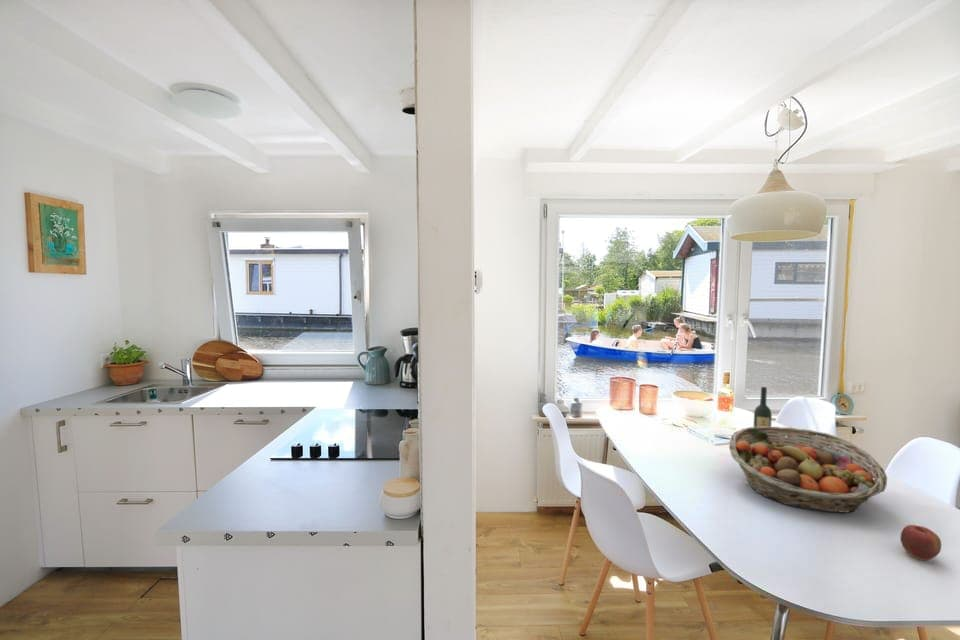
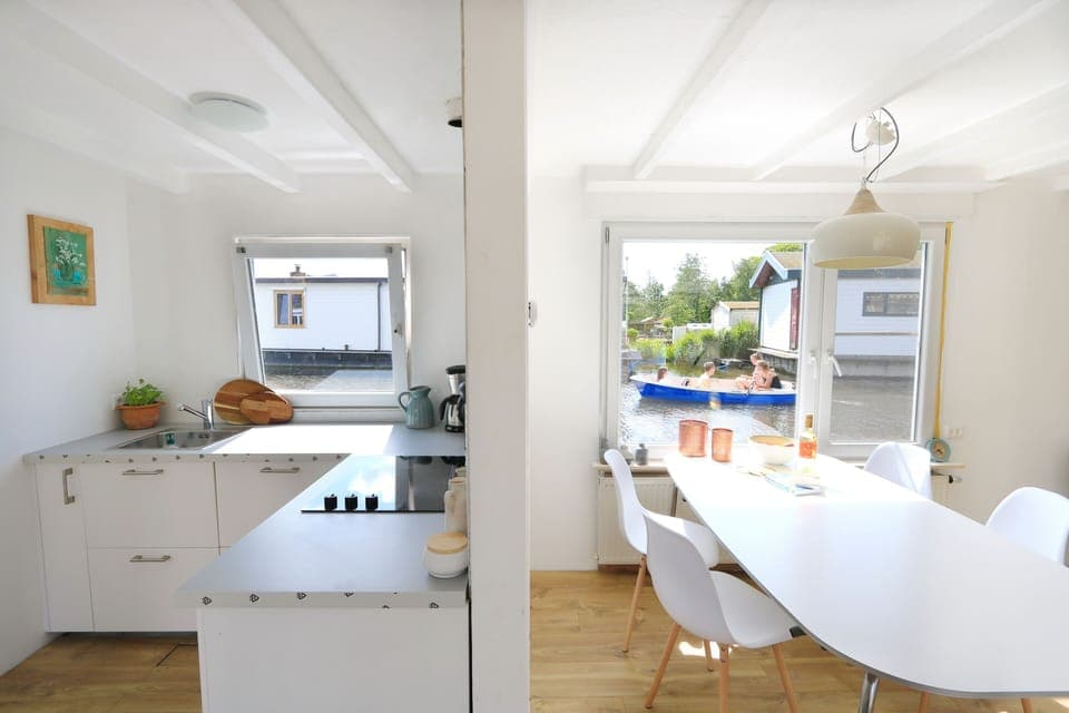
- wine bottle [753,386,773,427]
- apple [900,524,942,561]
- fruit basket [728,426,888,514]
